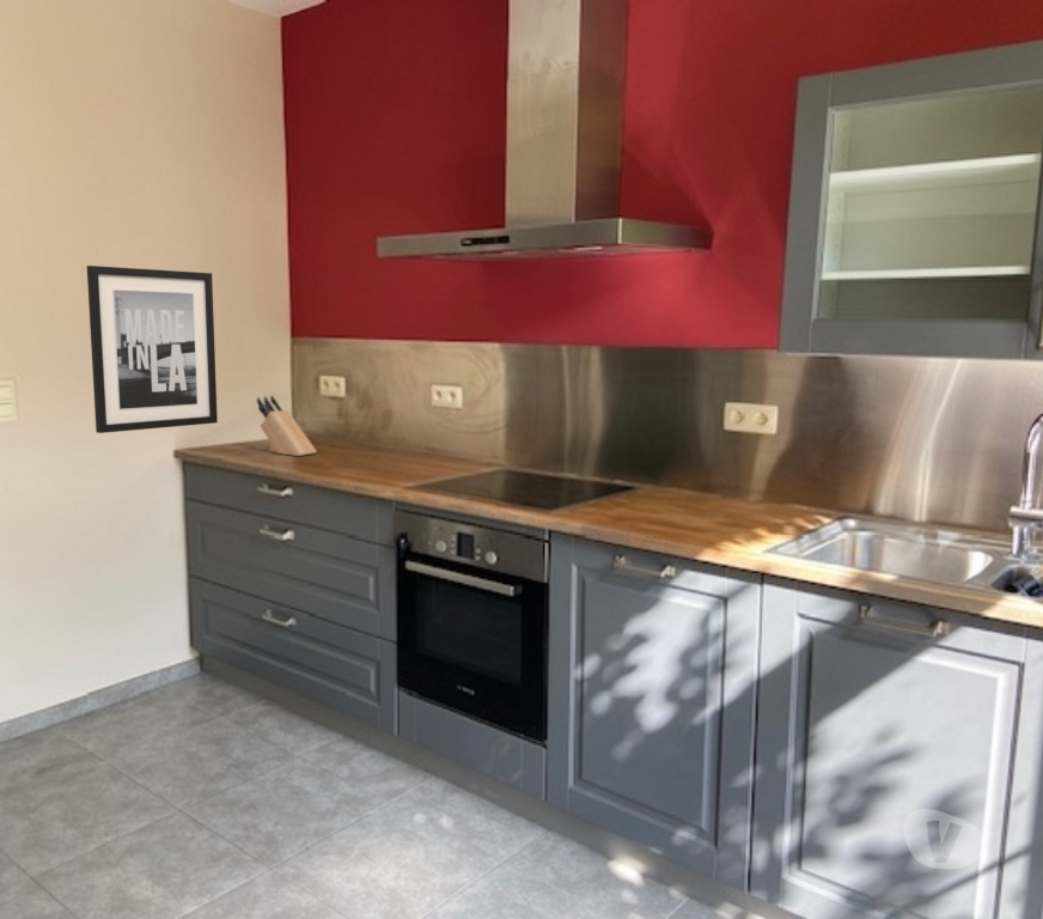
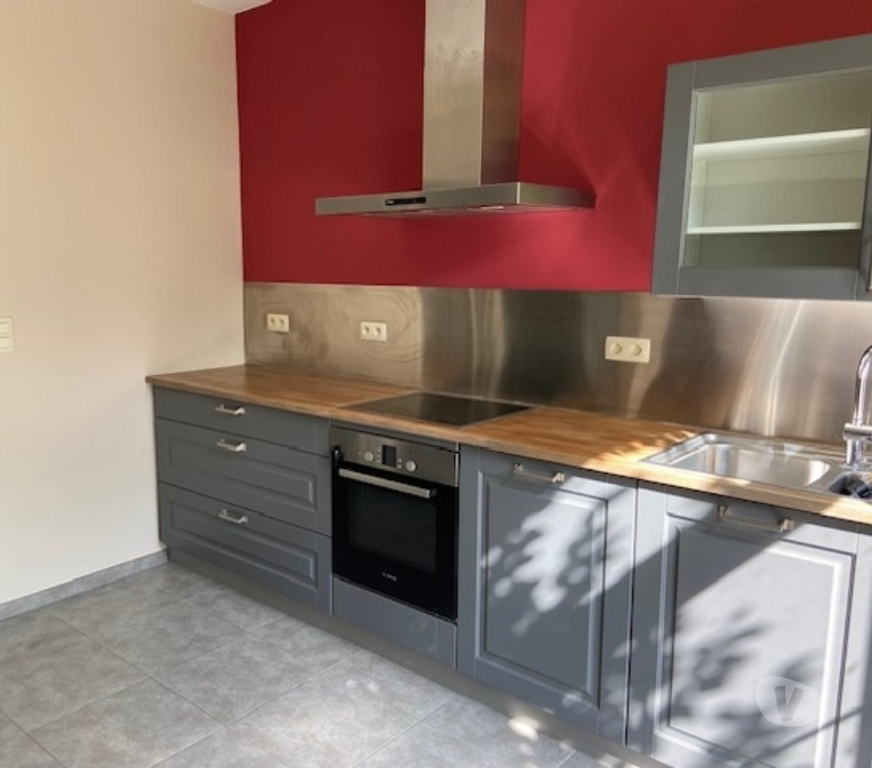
- wall art [86,264,219,434]
- knife block [256,395,318,457]
